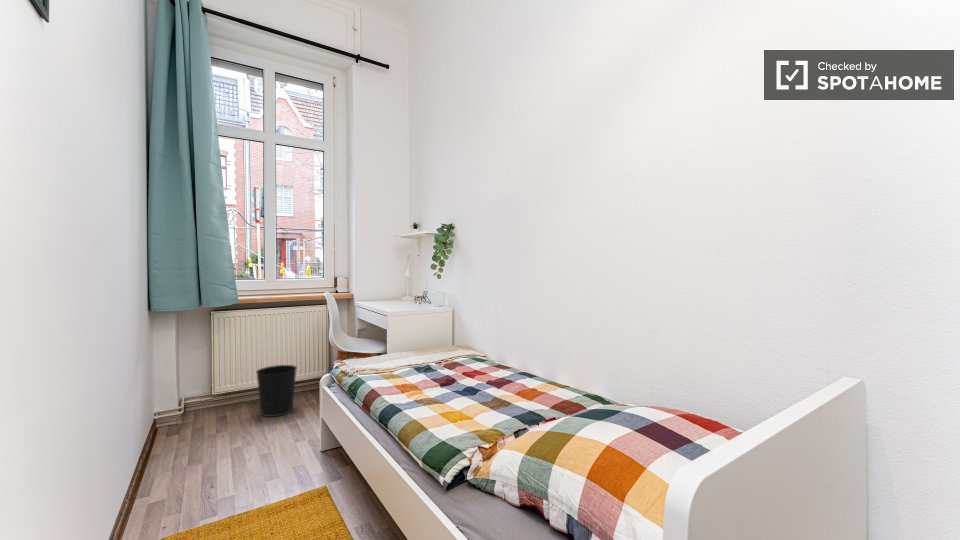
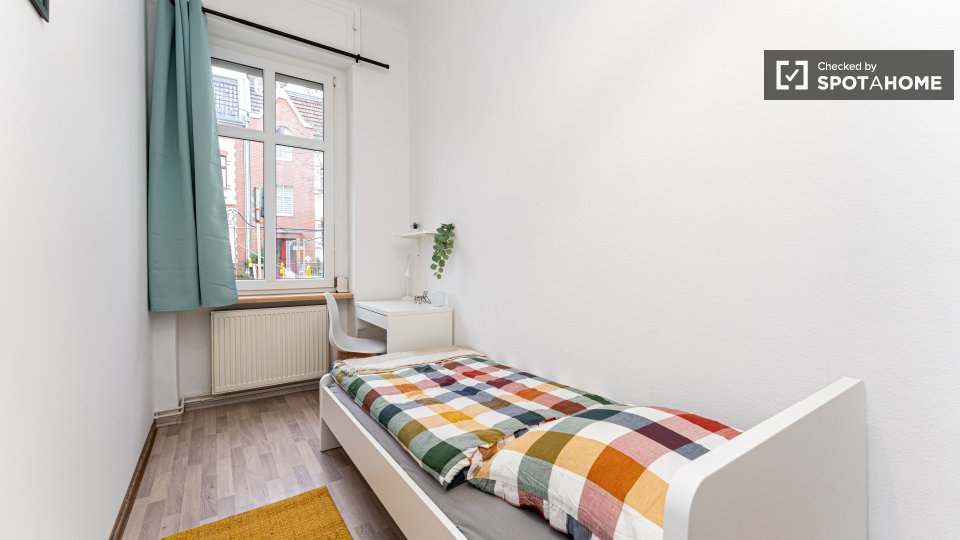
- wastebasket [255,364,298,418]
